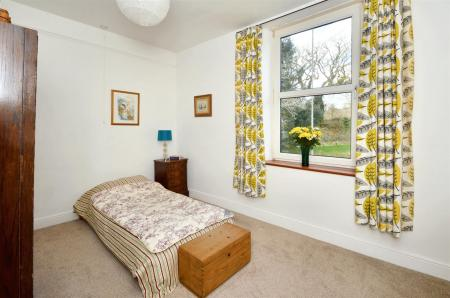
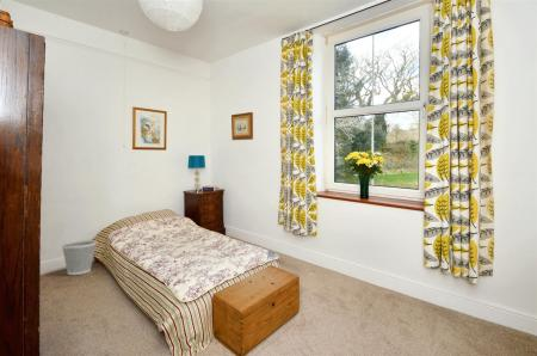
+ wastebasket [60,239,98,276]
